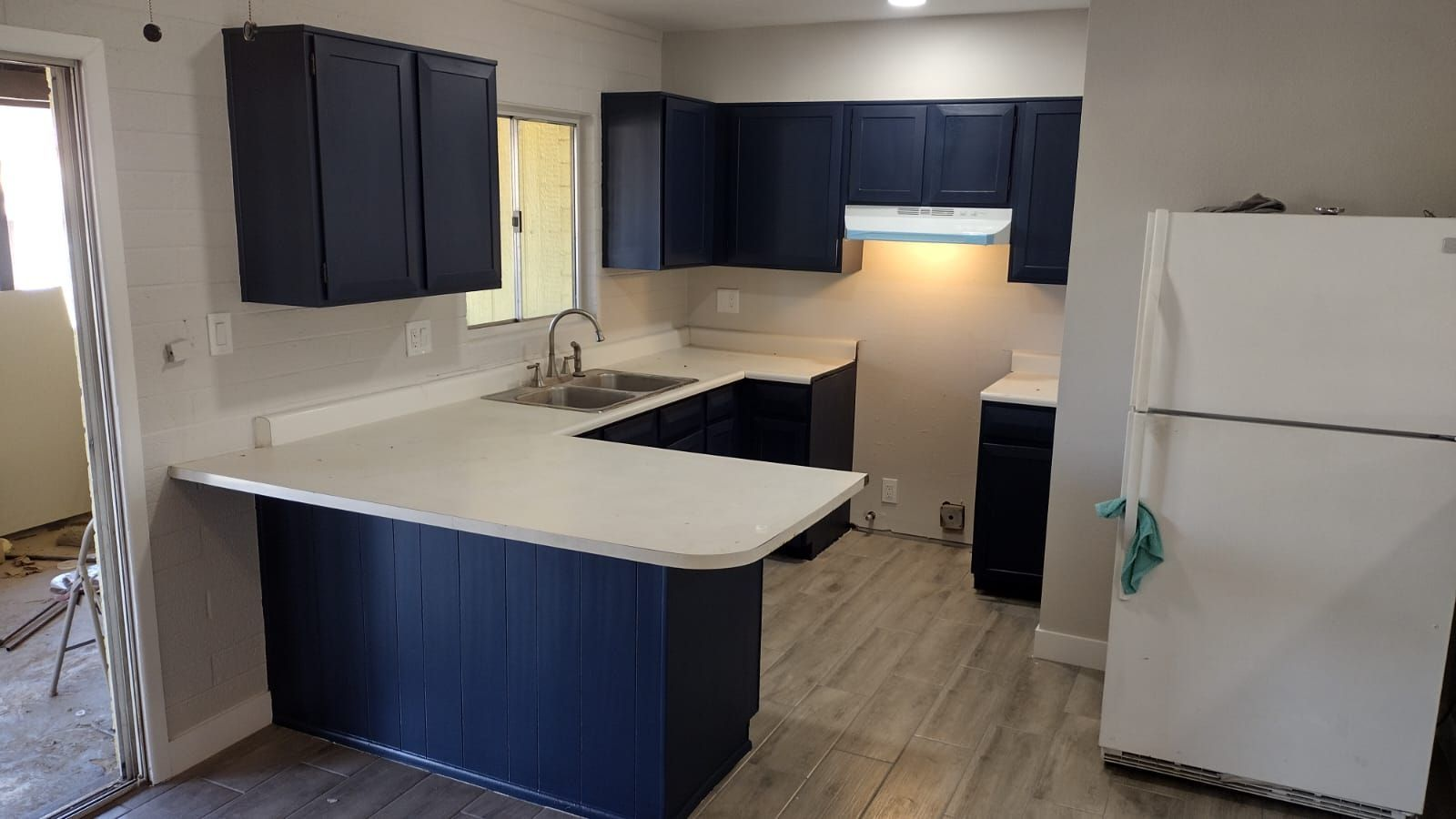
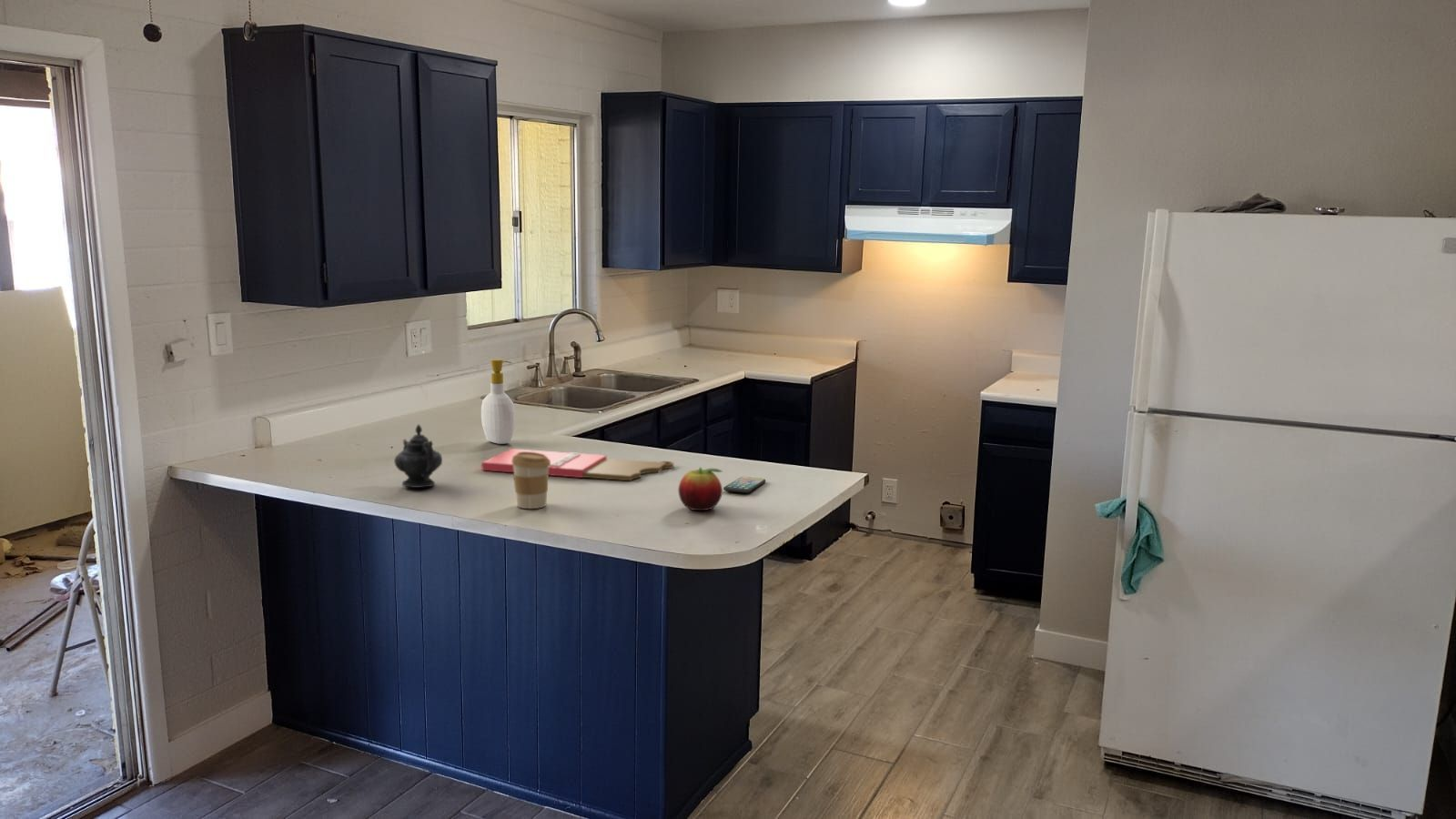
+ teapot [393,423,443,489]
+ coffee cup [511,451,551,510]
+ fruit [677,467,723,511]
+ smartphone [723,476,766,494]
+ soap bottle [480,359,516,445]
+ cutting board [480,448,674,481]
